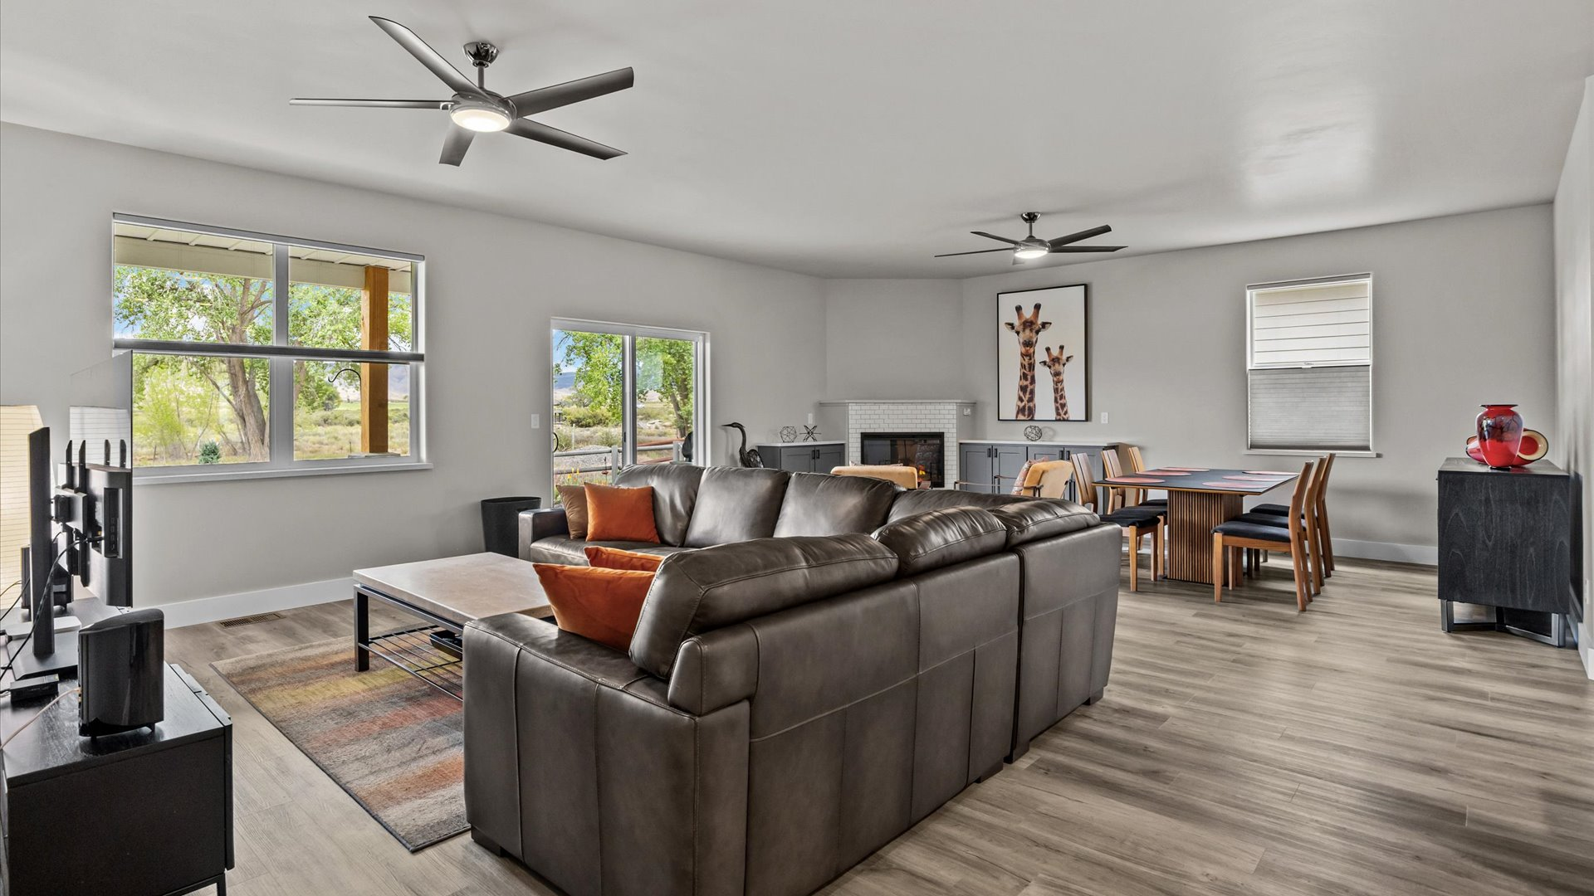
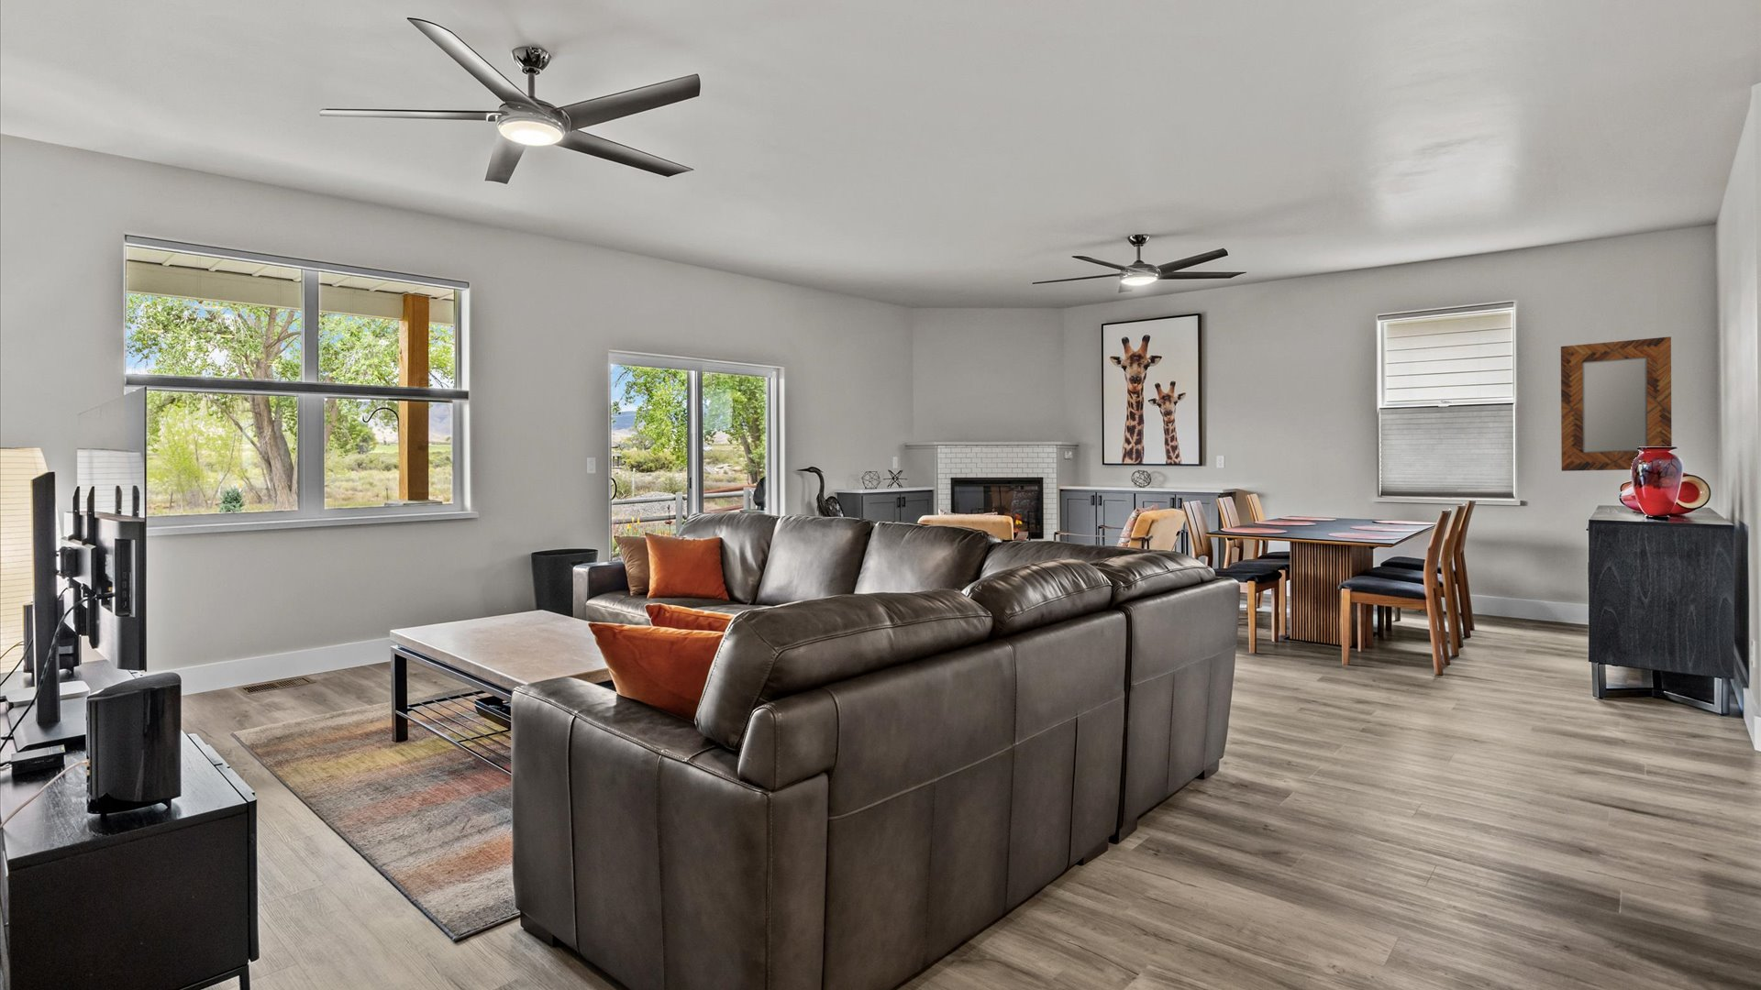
+ home mirror [1560,336,1673,473]
